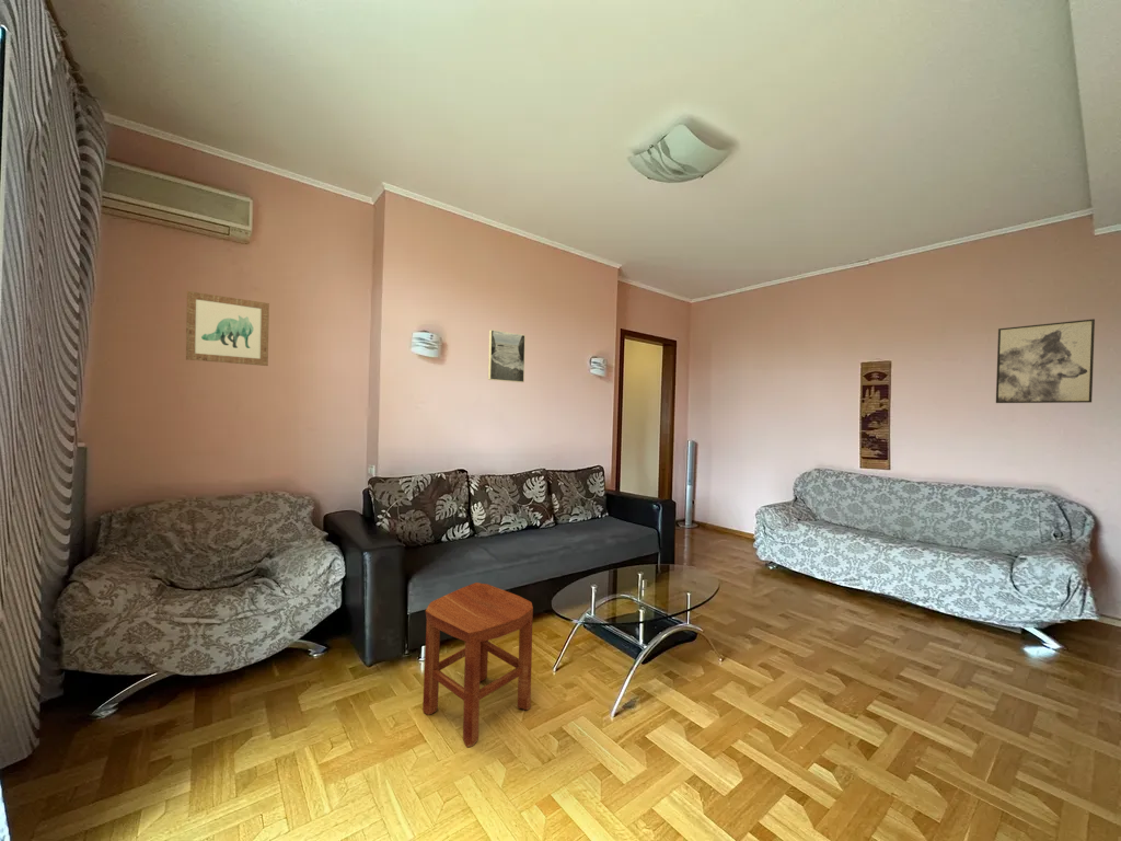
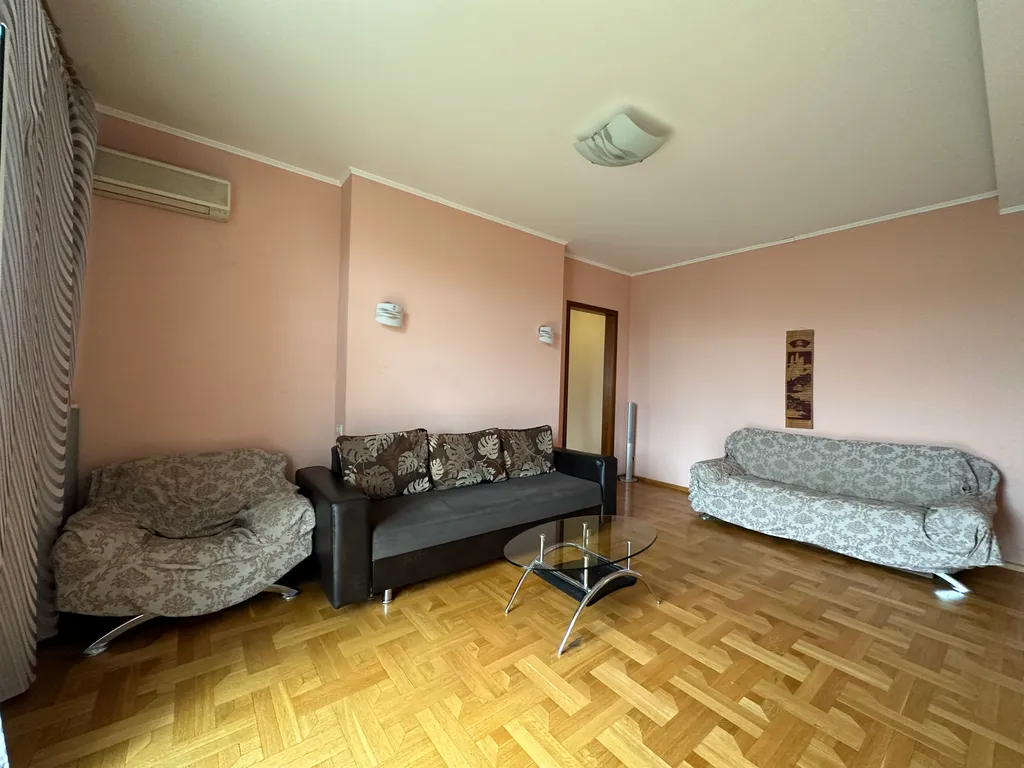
- wall art [185,290,270,367]
- stool [421,581,534,748]
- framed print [487,329,527,383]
- wall art [995,318,1096,404]
